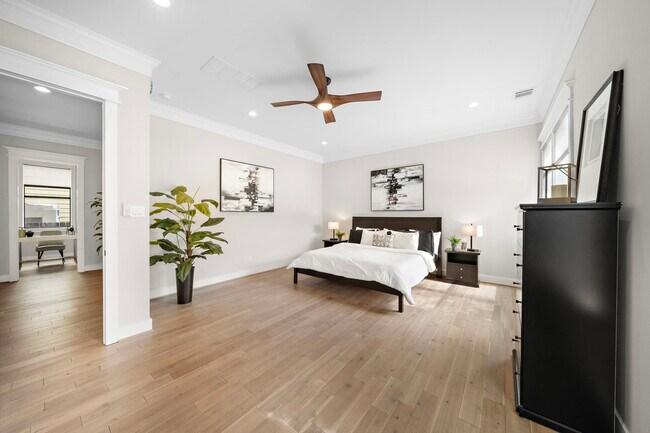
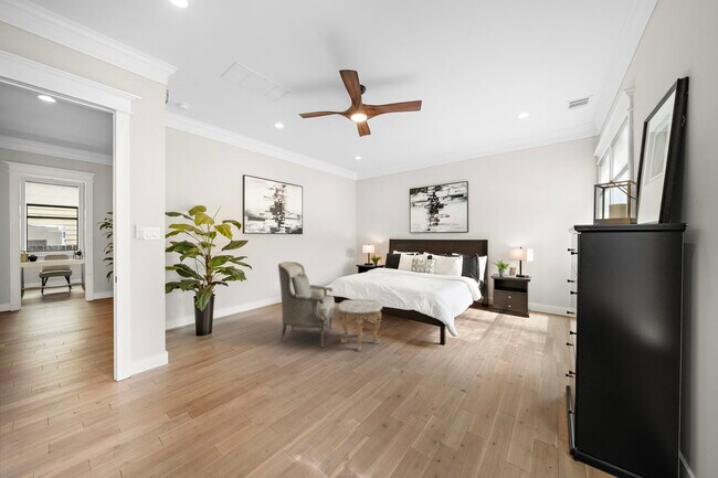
+ armchair [277,261,336,349]
+ side table [336,298,383,352]
